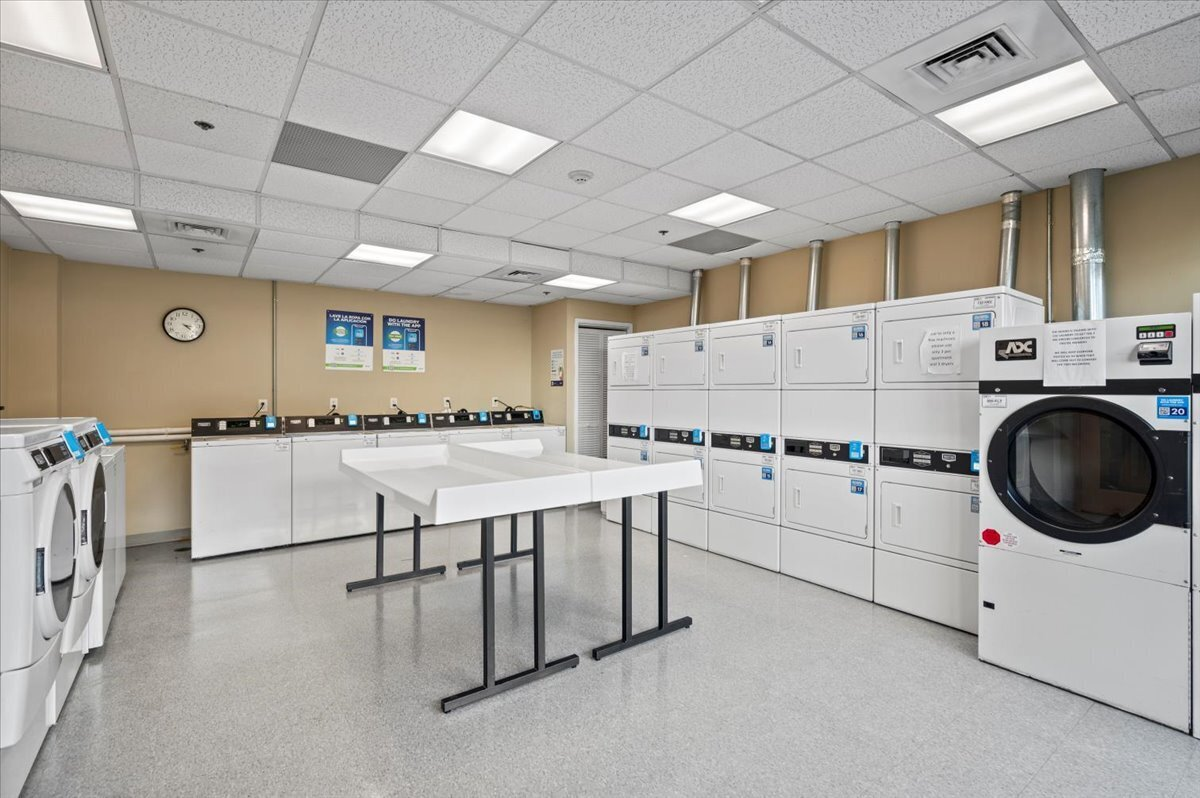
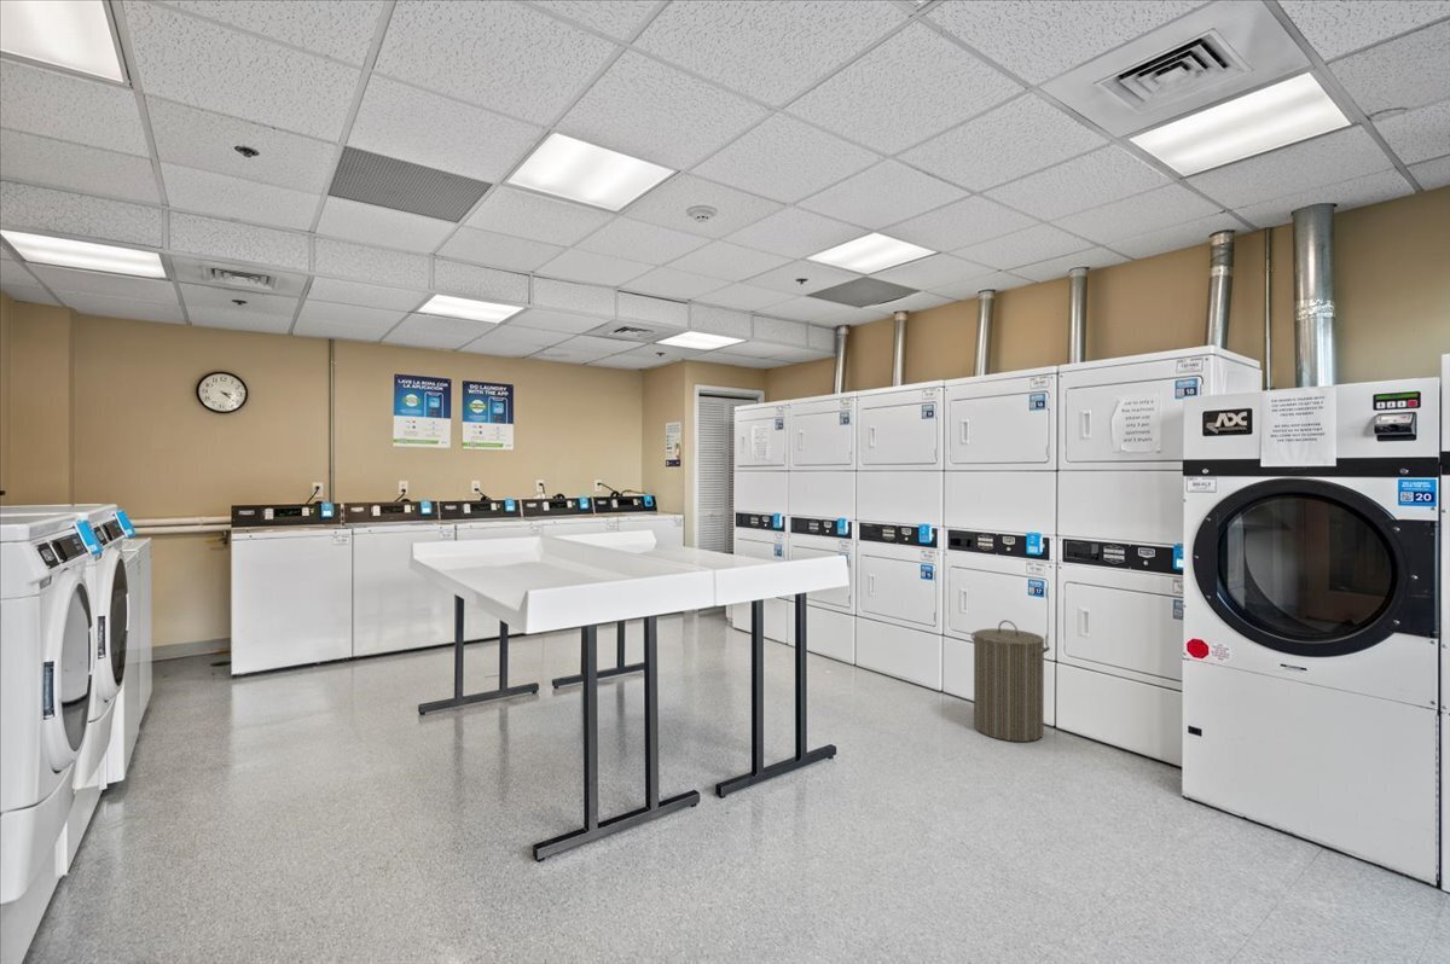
+ laundry hamper [970,619,1051,743]
